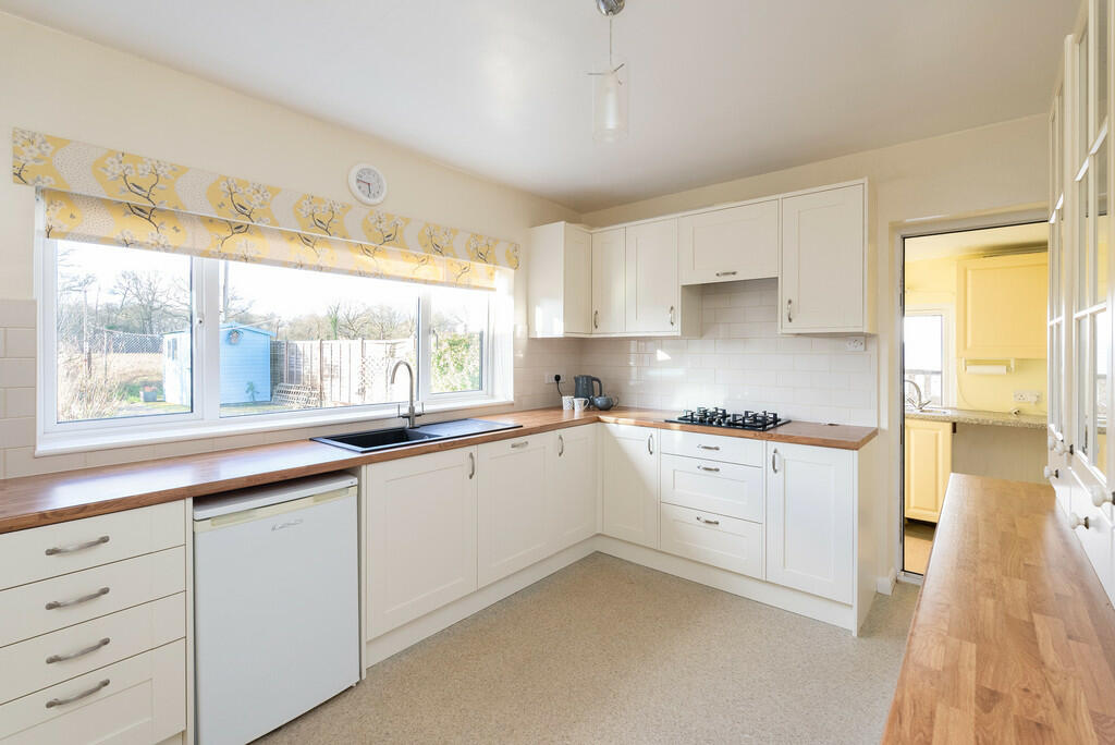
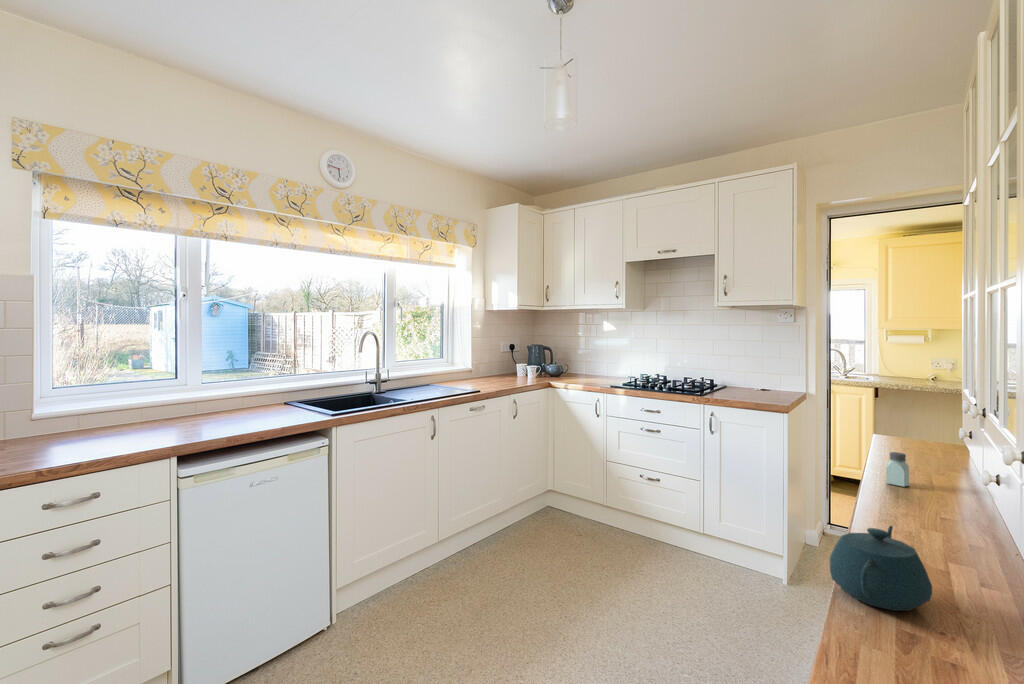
+ saltshaker [885,451,910,488]
+ teapot [829,525,933,612]
